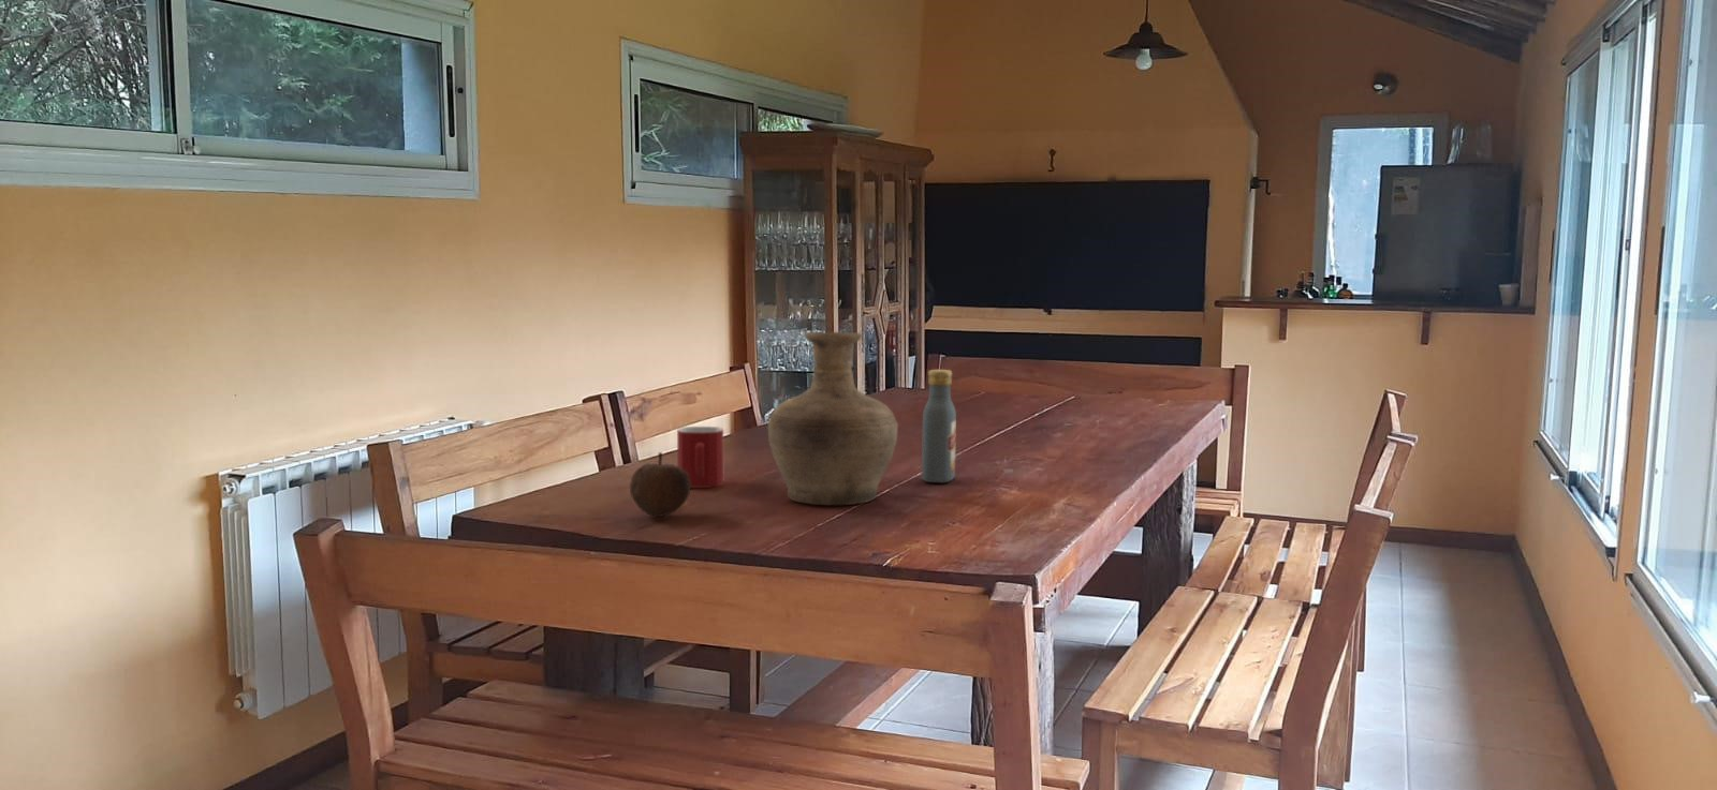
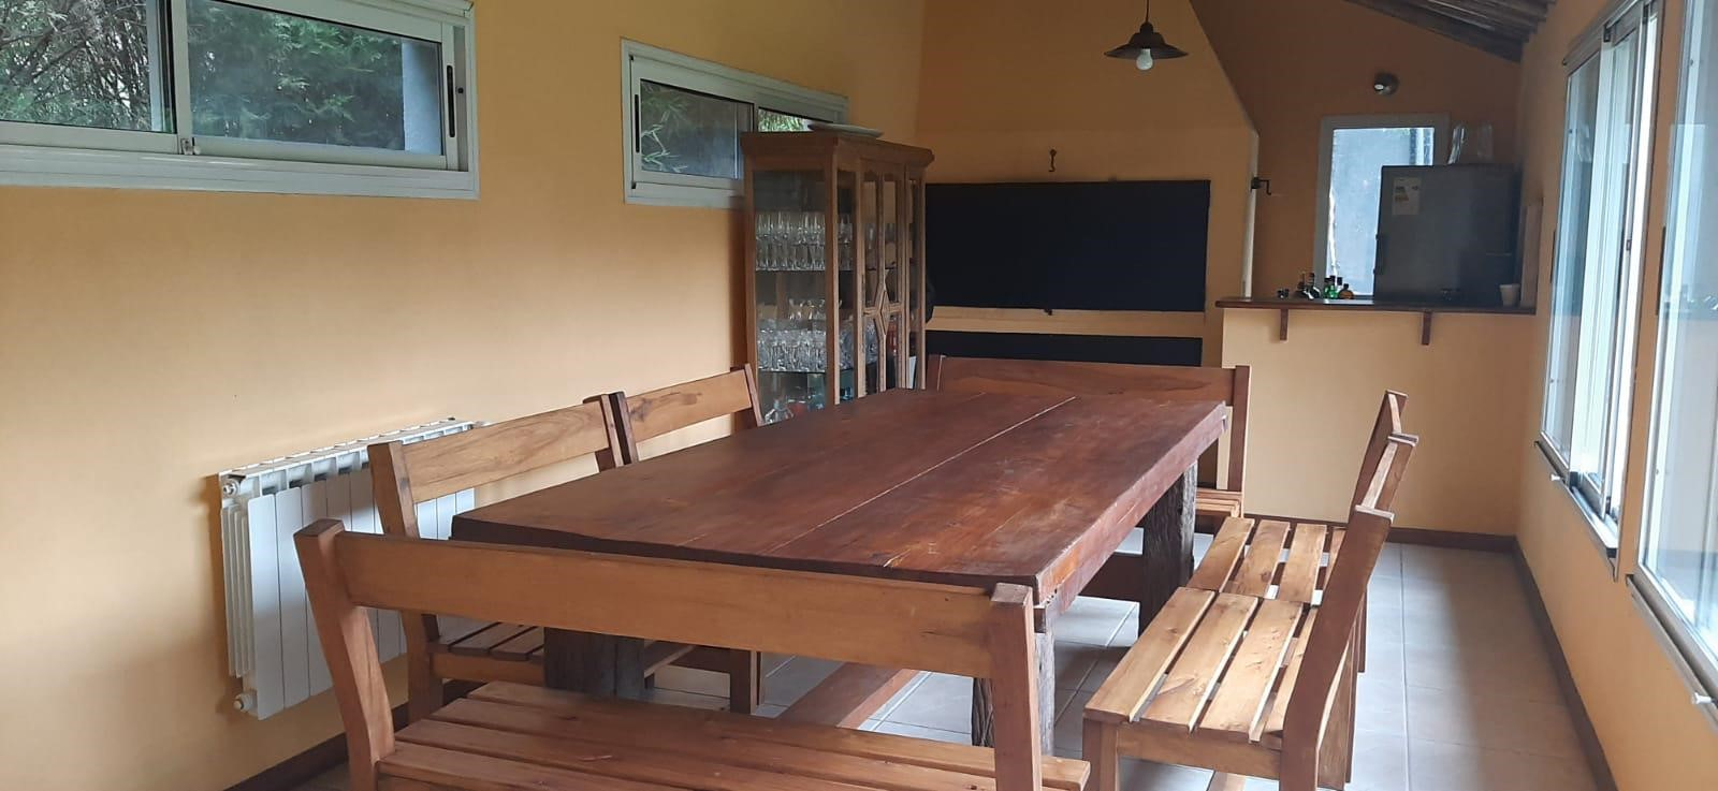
- fruit [629,451,691,518]
- mug [676,426,725,489]
- vodka [921,369,957,484]
- vase [768,332,899,506]
